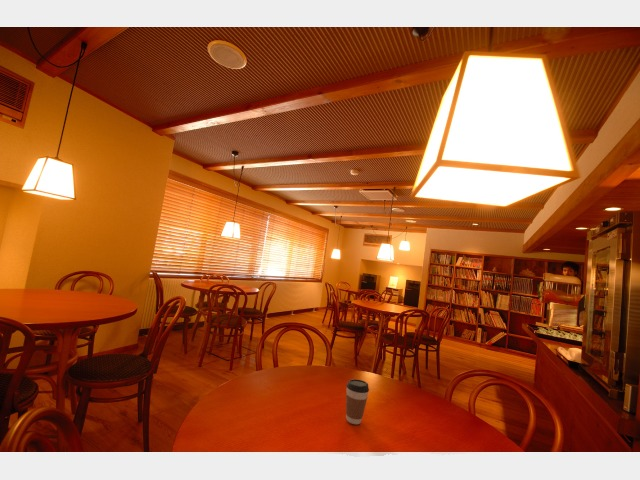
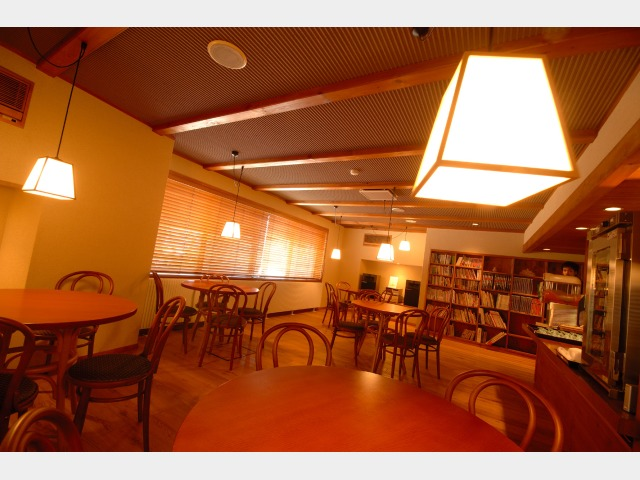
- coffee cup [345,378,370,425]
